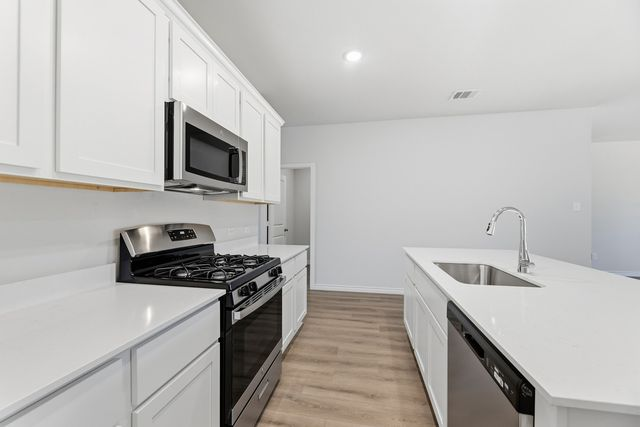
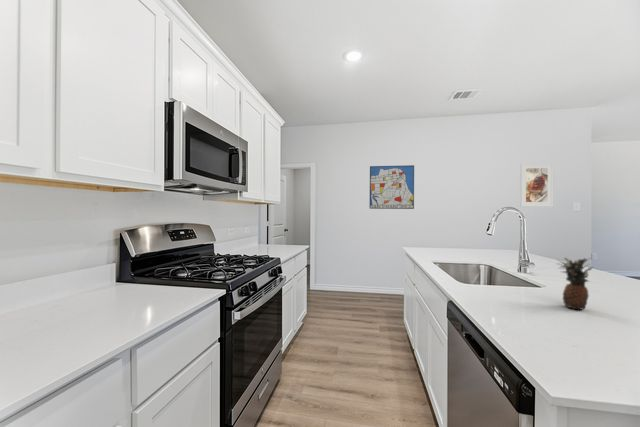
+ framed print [519,162,554,208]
+ fruit [554,257,594,311]
+ wall art [369,164,415,210]
